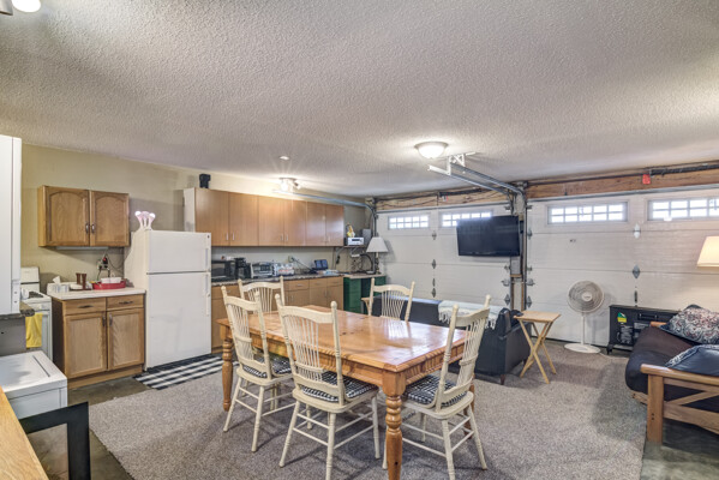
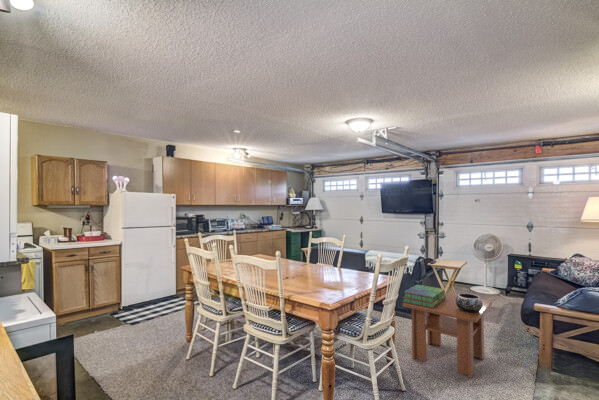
+ coffee table [401,292,493,379]
+ stack of books [402,284,446,308]
+ decorative bowl [456,292,483,313]
